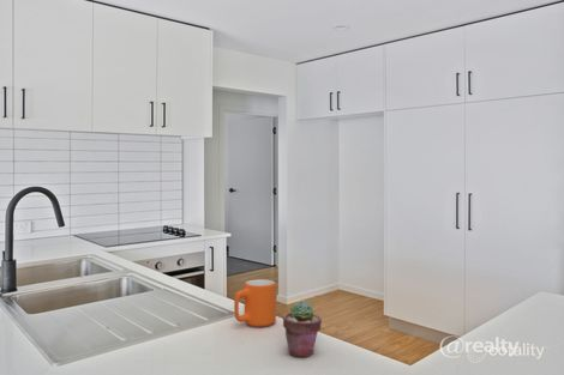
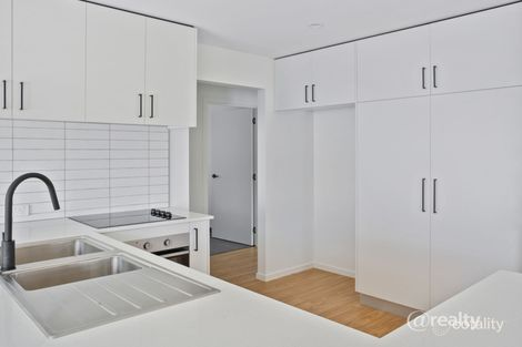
- mug [233,278,277,327]
- potted succulent [282,300,323,358]
